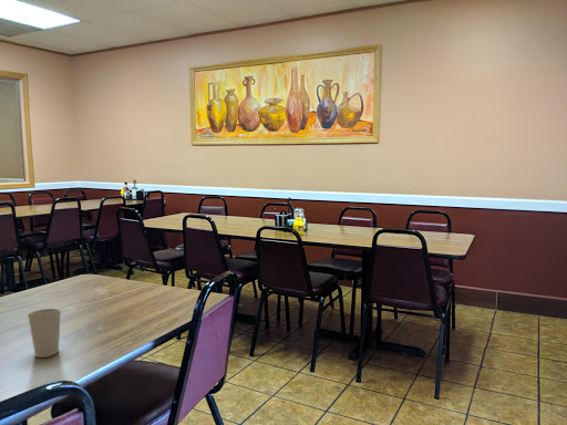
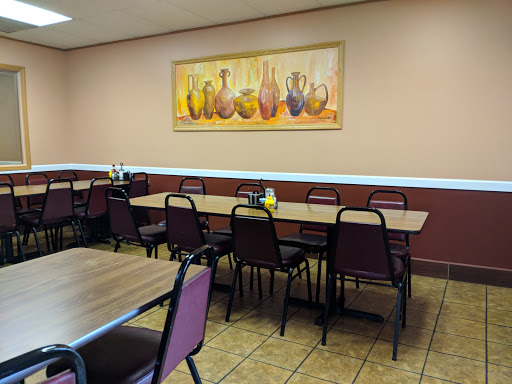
- cup [27,308,62,359]
